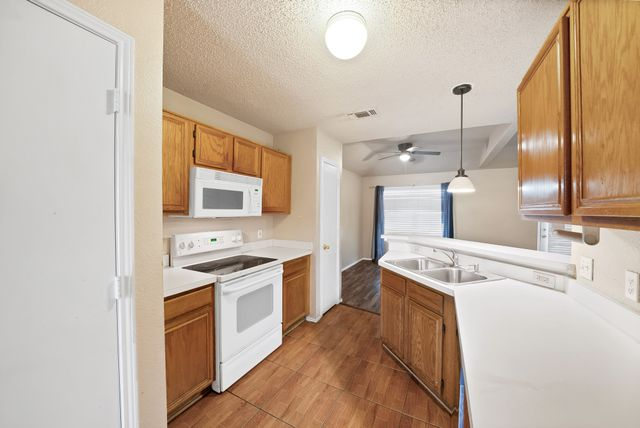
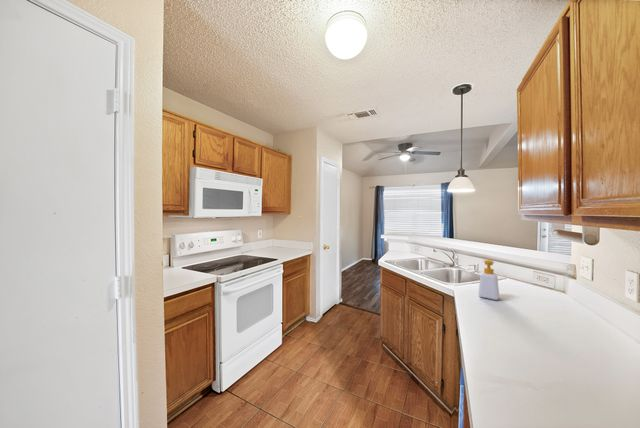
+ soap bottle [478,259,500,301]
